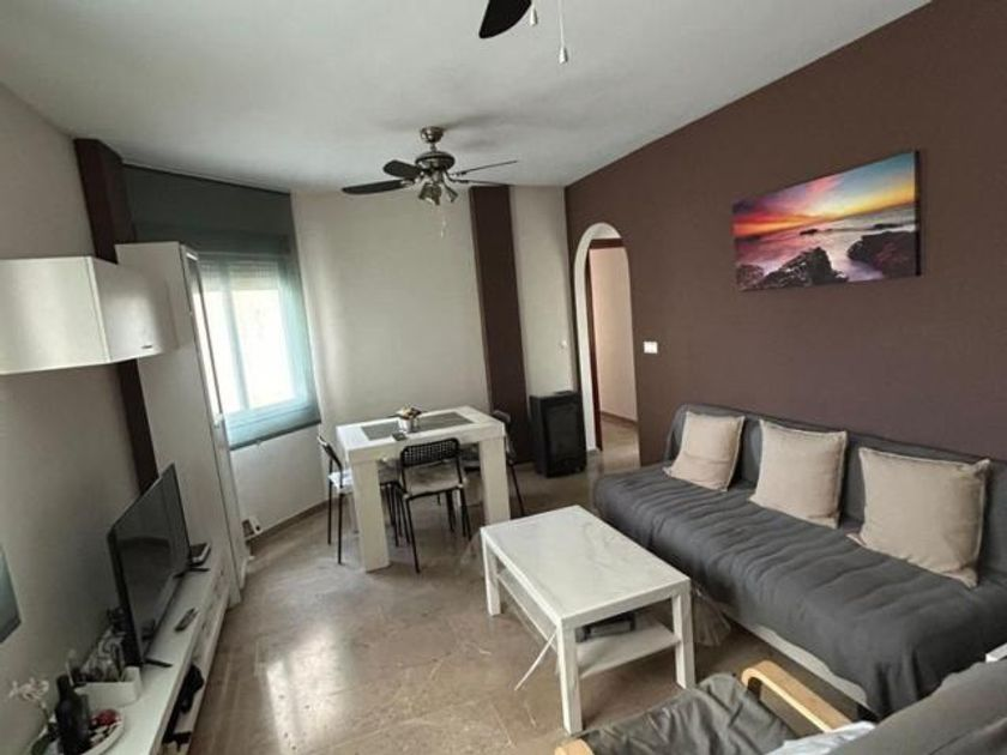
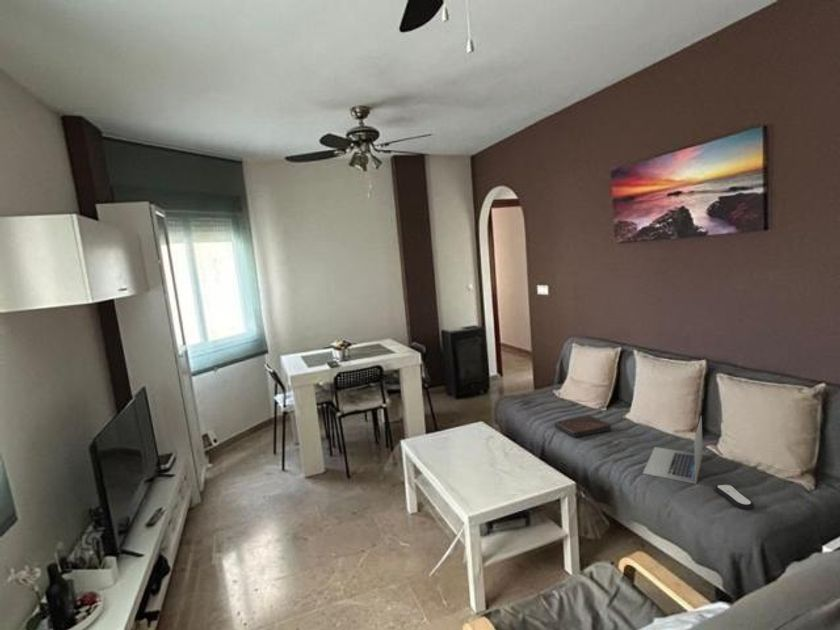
+ book [554,414,612,438]
+ remote control [714,483,755,510]
+ laptop [642,415,704,484]
